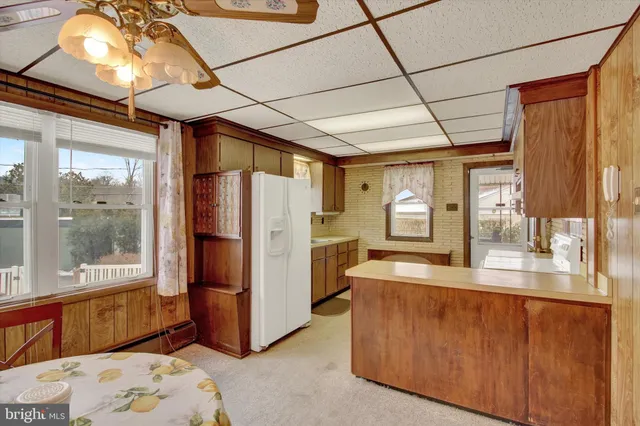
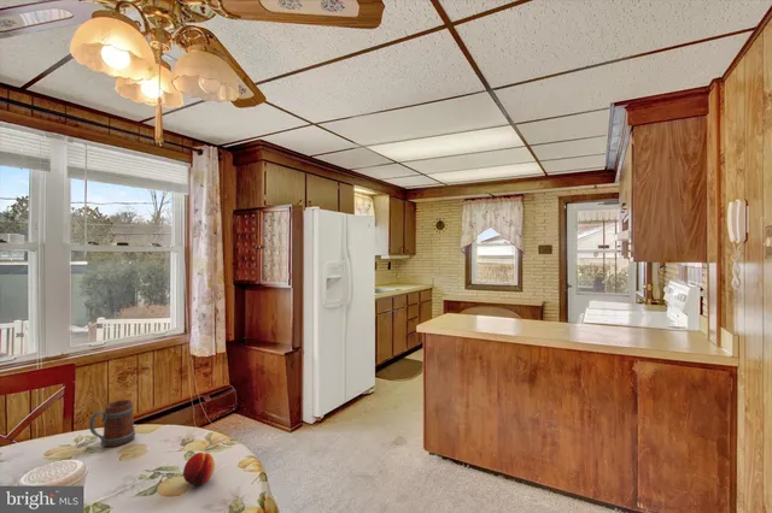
+ fruit [182,452,216,487]
+ mug [88,399,136,448]
